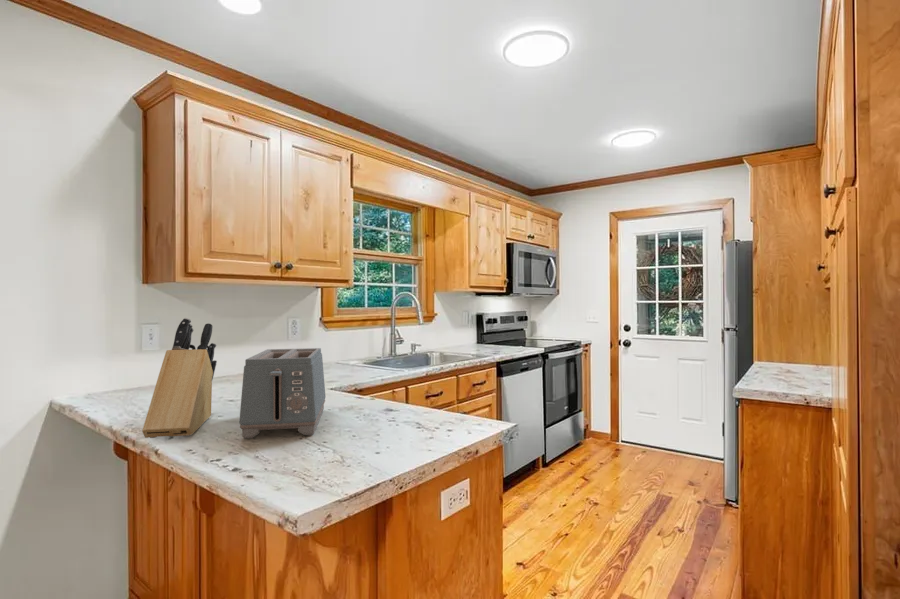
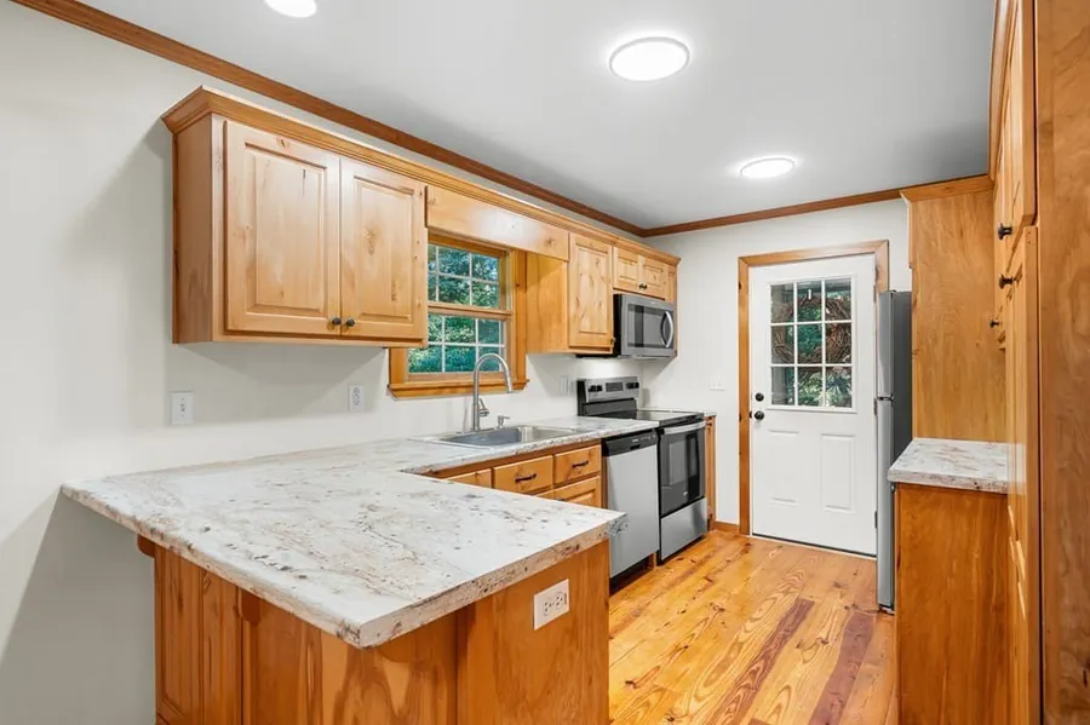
- knife block [141,317,218,439]
- toaster [238,347,327,439]
